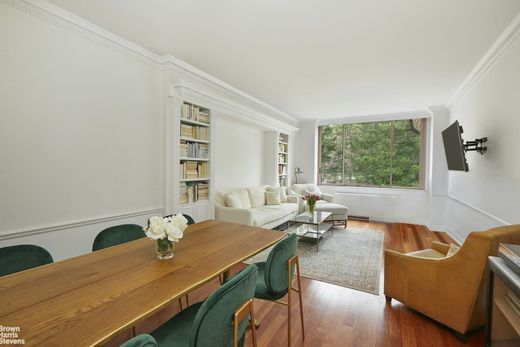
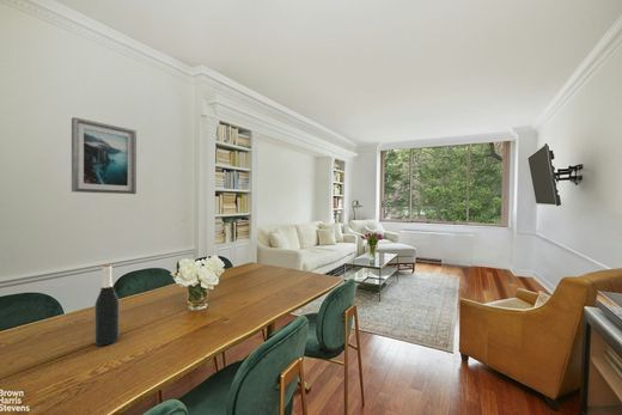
+ wall art [71,116,138,195]
+ wine bottle [93,263,120,347]
